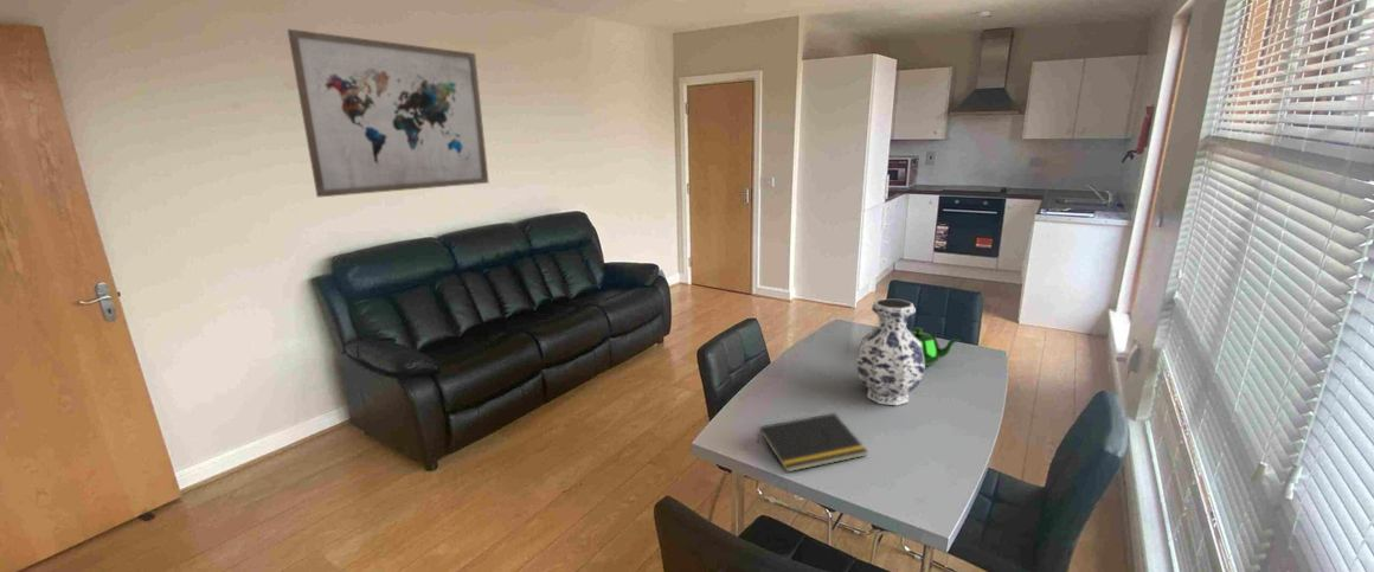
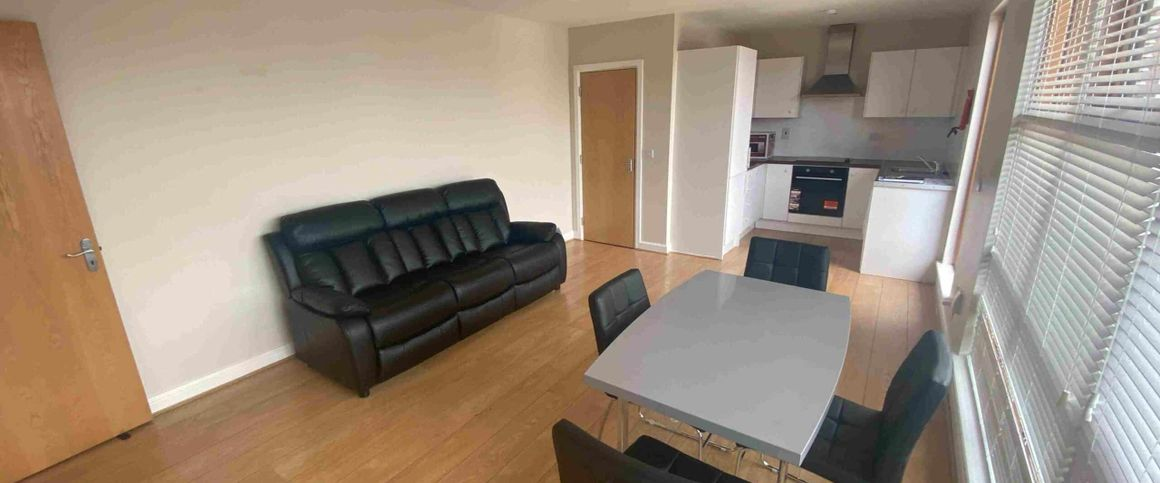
- teapot [908,327,961,367]
- wall art [287,28,490,198]
- notepad [756,412,869,474]
- vase [855,297,926,406]
